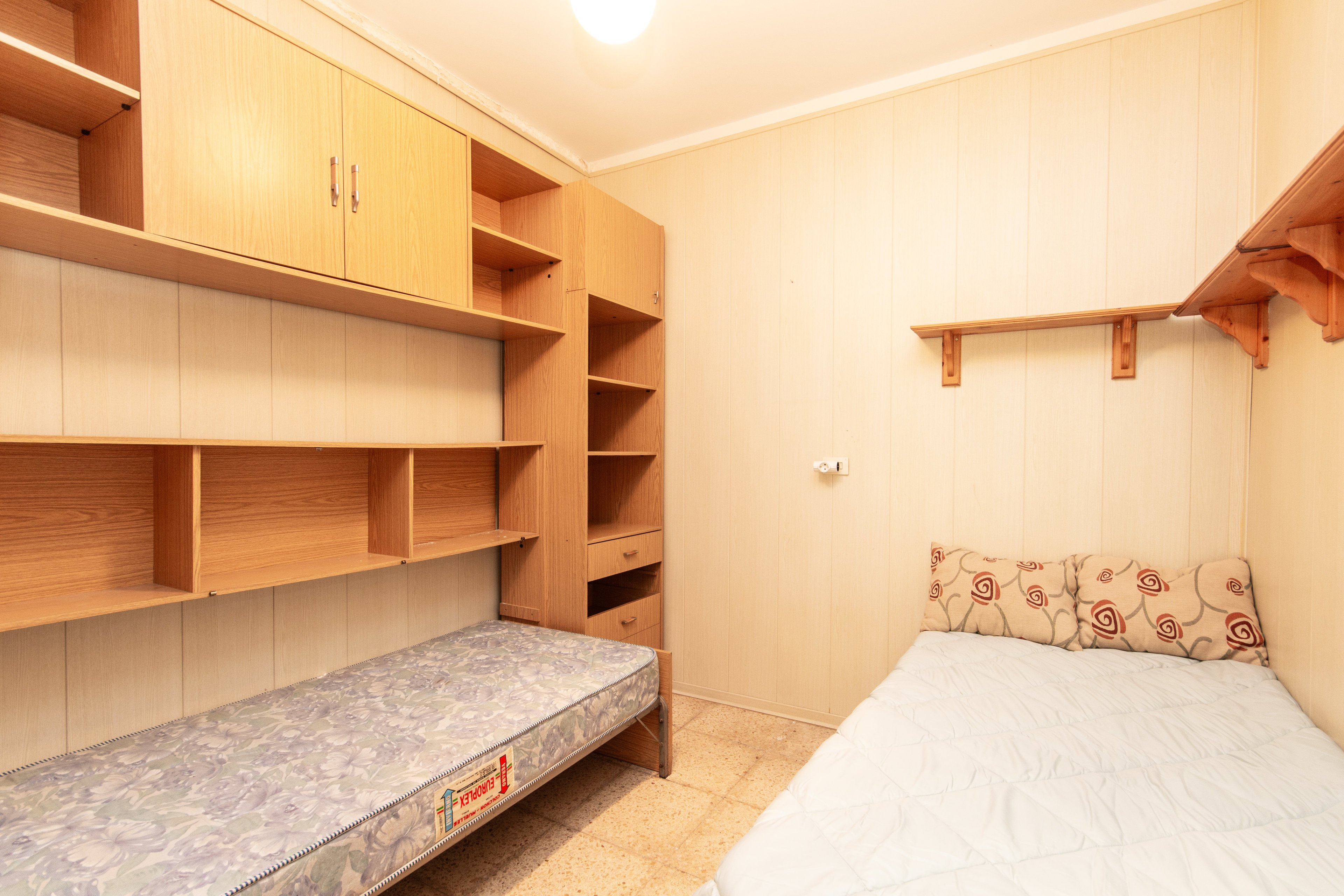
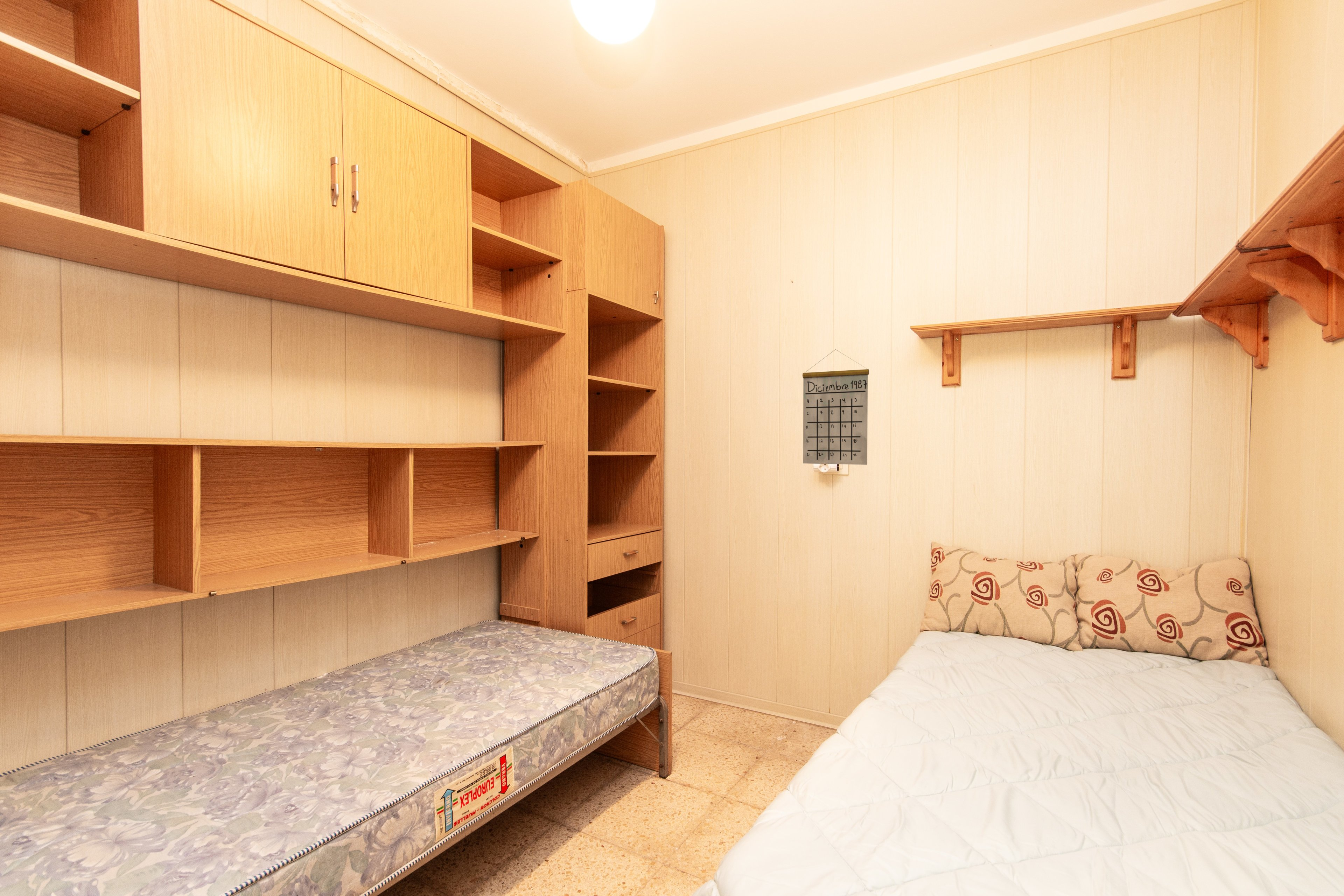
+ calendar [802,349,869,465]
